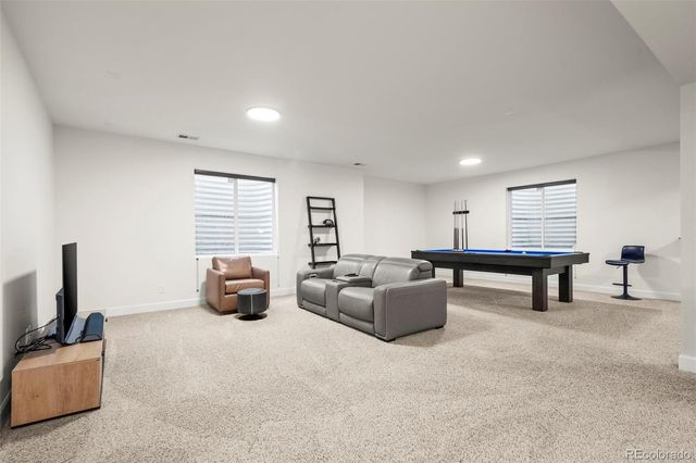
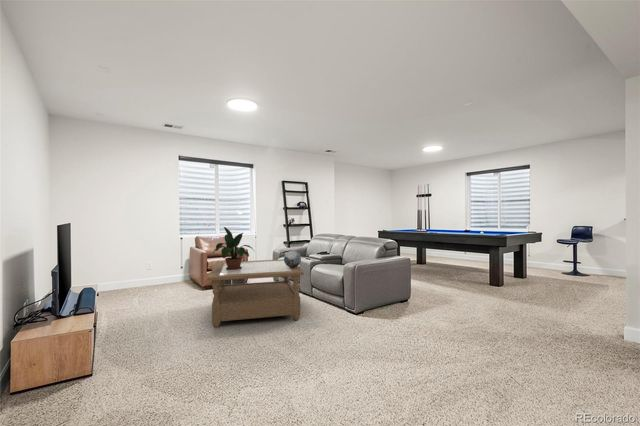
+ decorative sphere [283,250,302,268]
+ coffee table [206,258,305,329]
+ potted plant [211,226,256,270]
